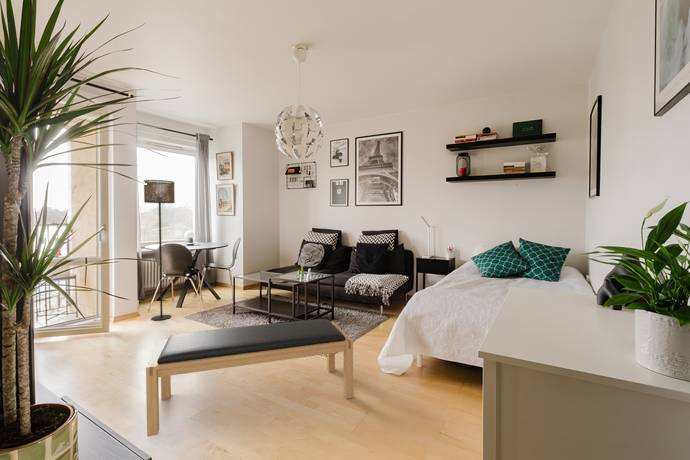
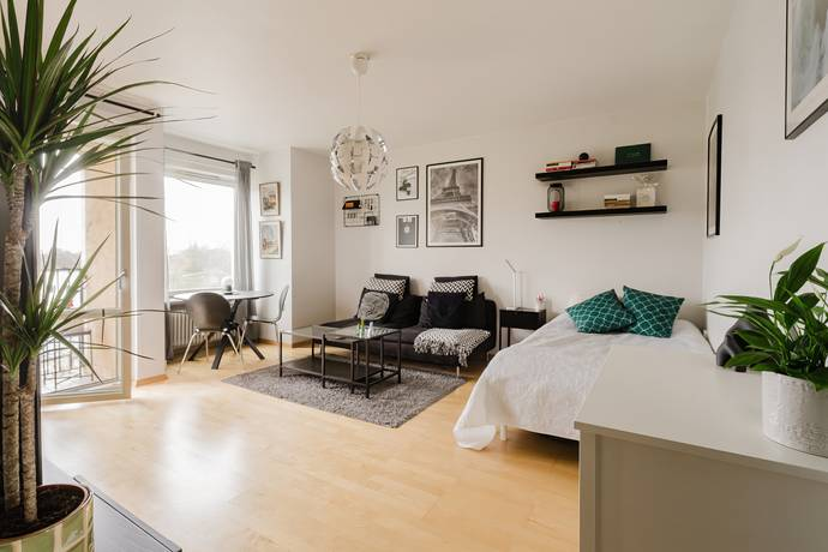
- bench [145,318,354,438]
- floor lamp [143,179,176,321]
